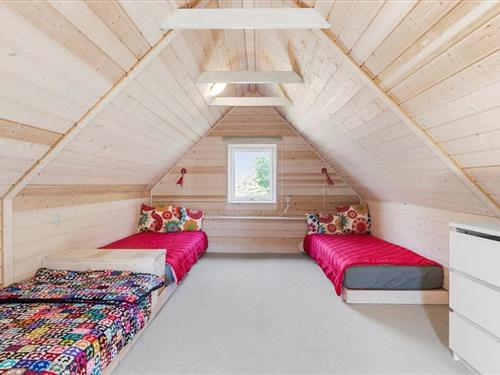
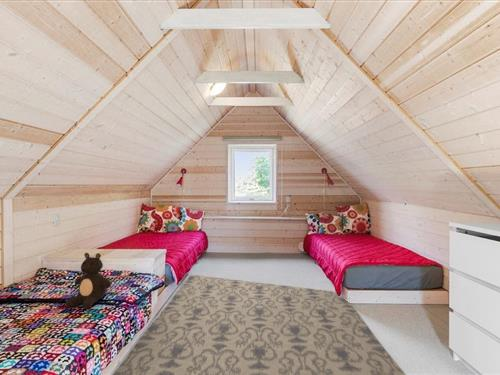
+ rug [112,274,406,375]
+ teddy bear [65,252,112,310]
